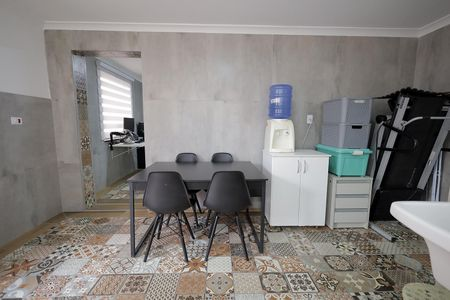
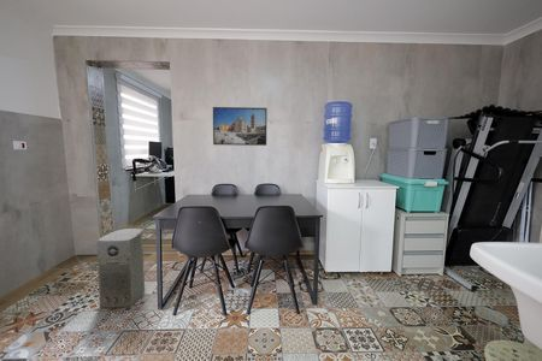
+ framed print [212,106,269,147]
+ air purifier [96,227,146,309]
